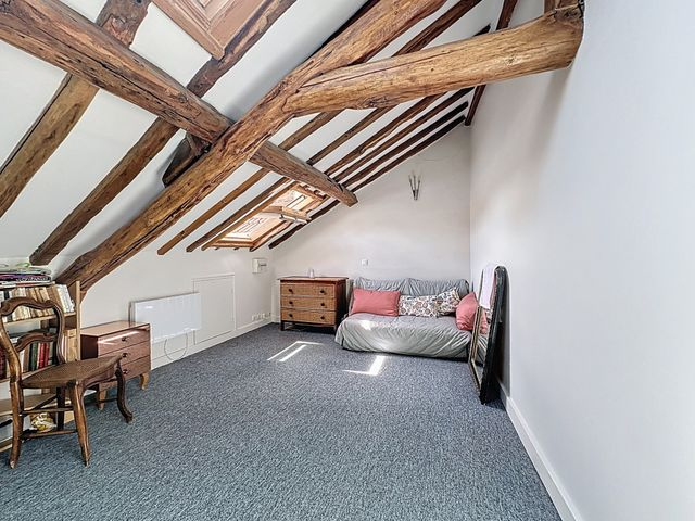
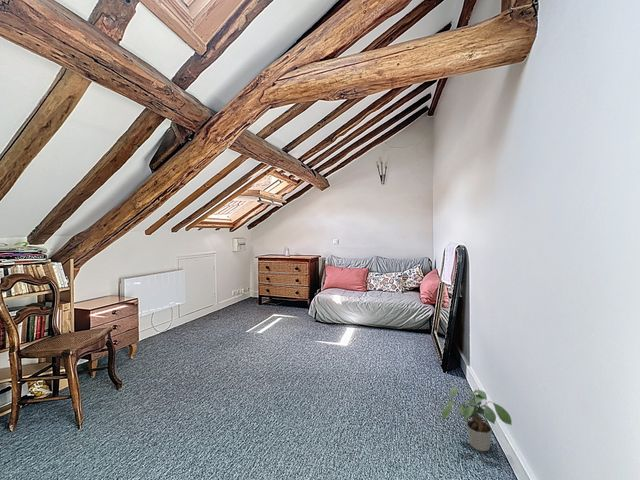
+ potted plant [441,386,513,452]
